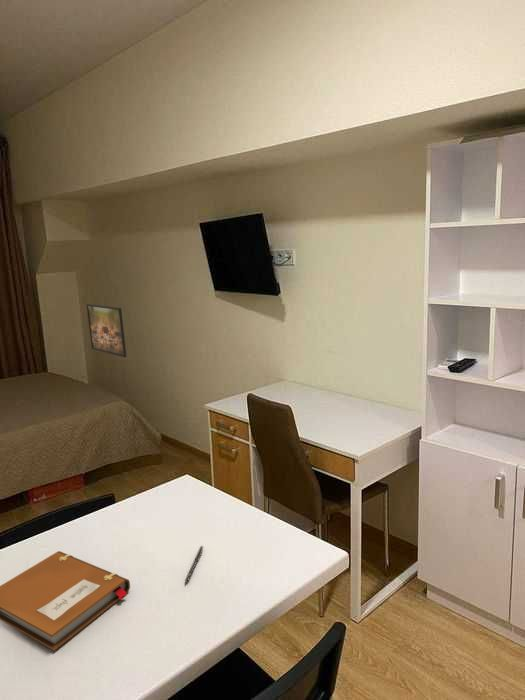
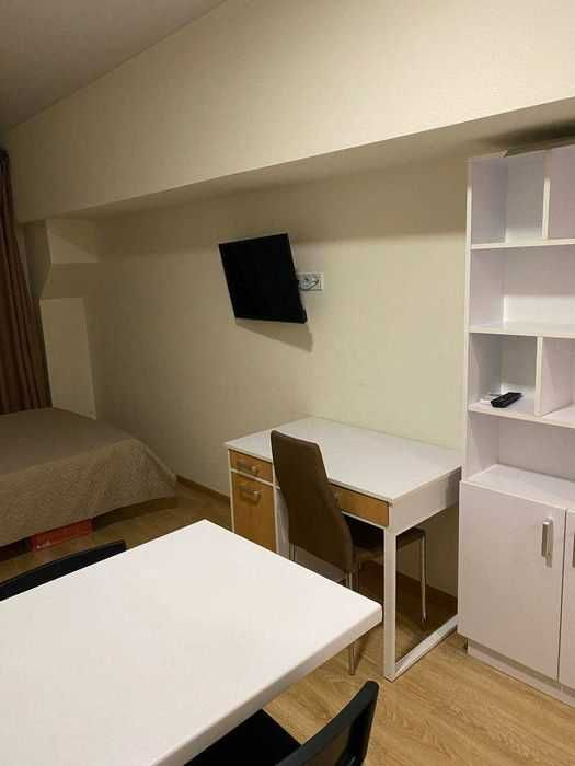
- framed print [85,303,127,358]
- pen [184,545,204,585]
- notebook [0,550,131,651]
